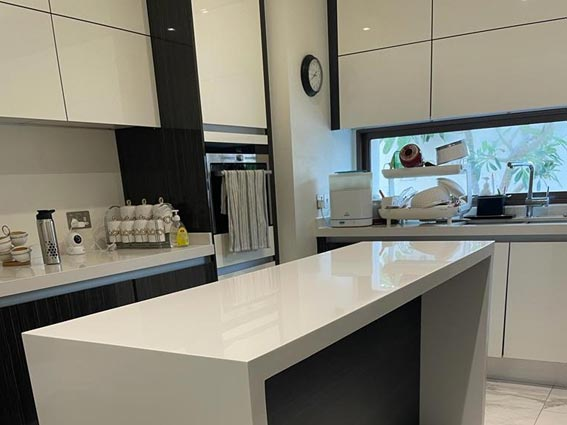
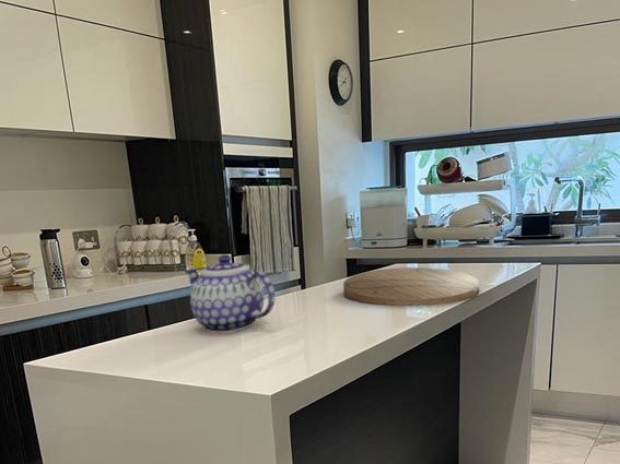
+ teapot [184,254,276,334]
+ cutting board [342,266,480,307]
